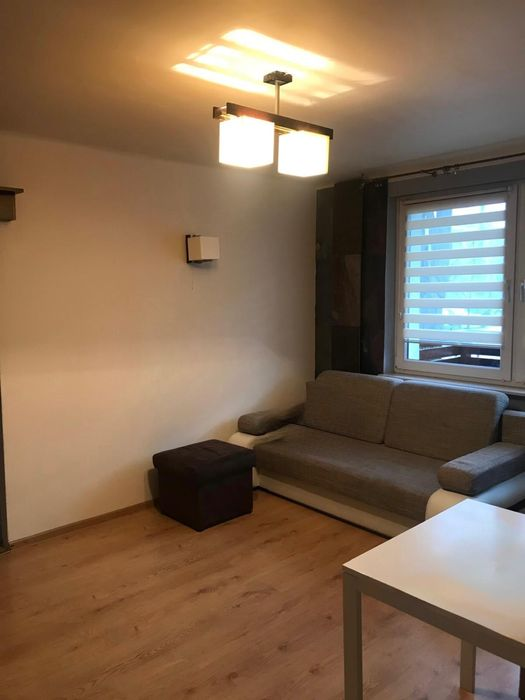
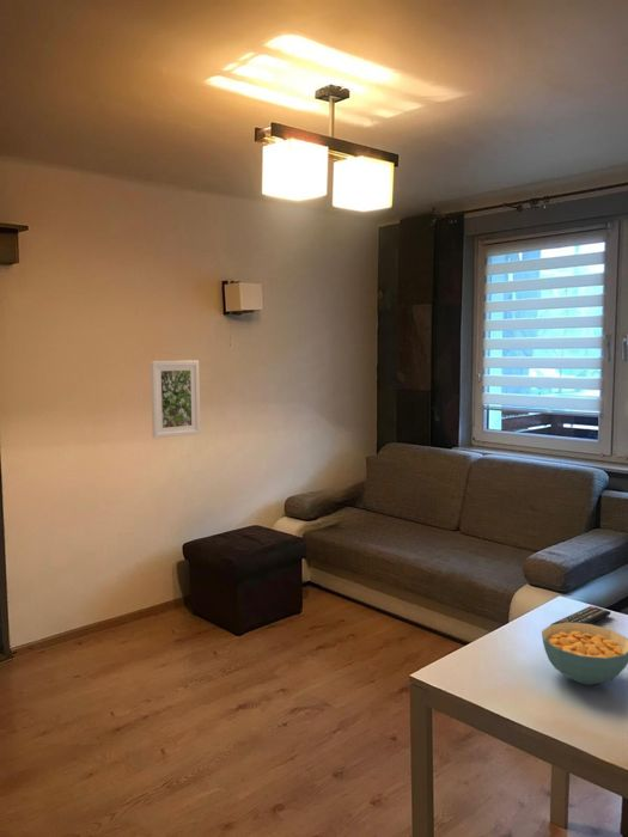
+ remote control [550,605,612,625]
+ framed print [150,360,201,440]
+ cereal bowl [541,623,628,686]
